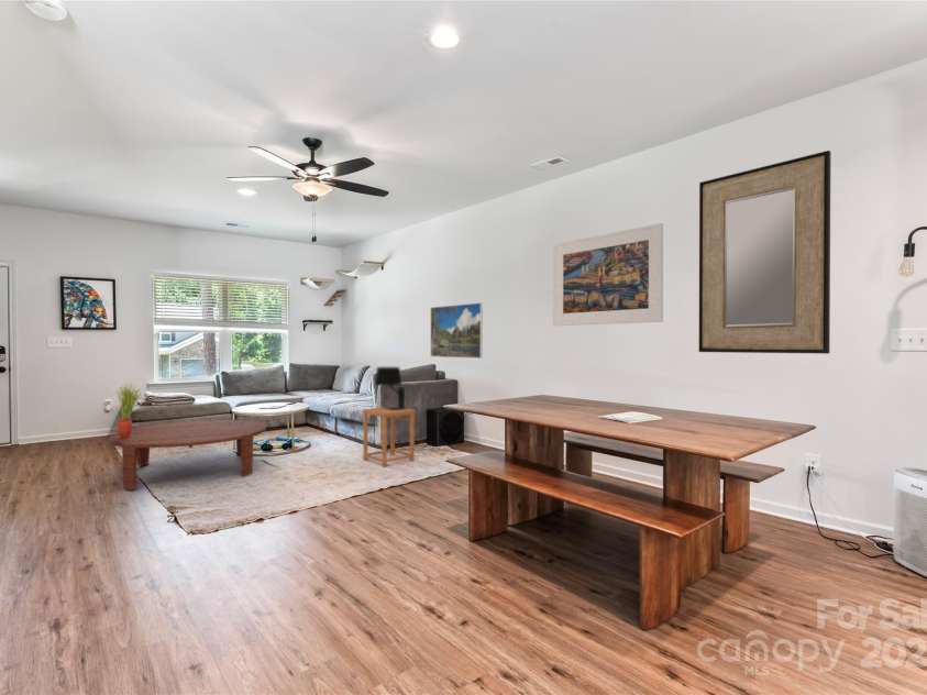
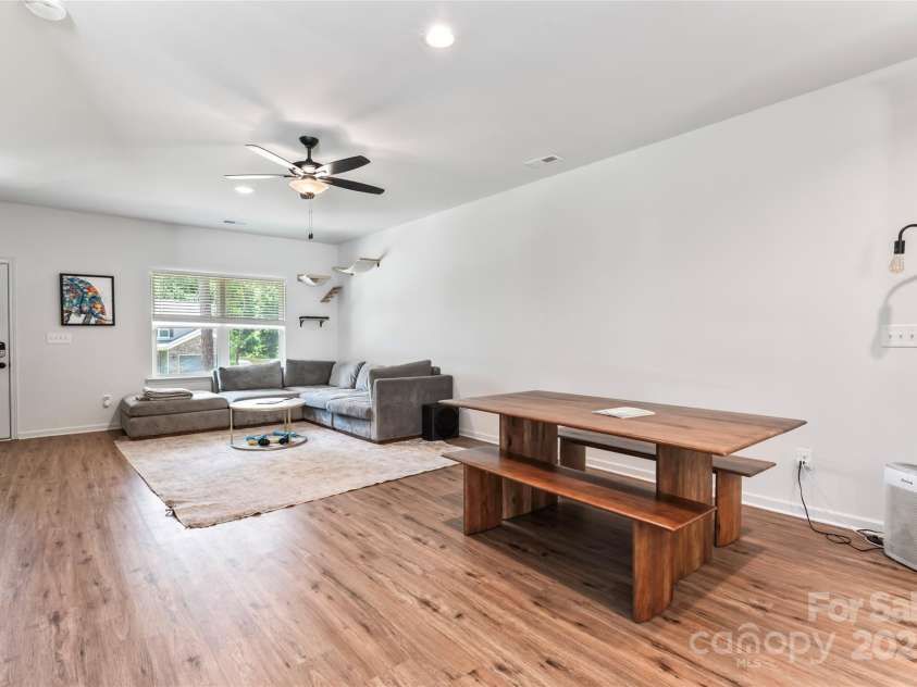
- coffee table [108,419,267,490]
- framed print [552,222,664,327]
- table lamp [374,365,406,410]
- side table [362,405,416,467]
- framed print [430,301,484,360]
- home mirror [698,150,832,355]
- potted plant [114,382,142,438]
